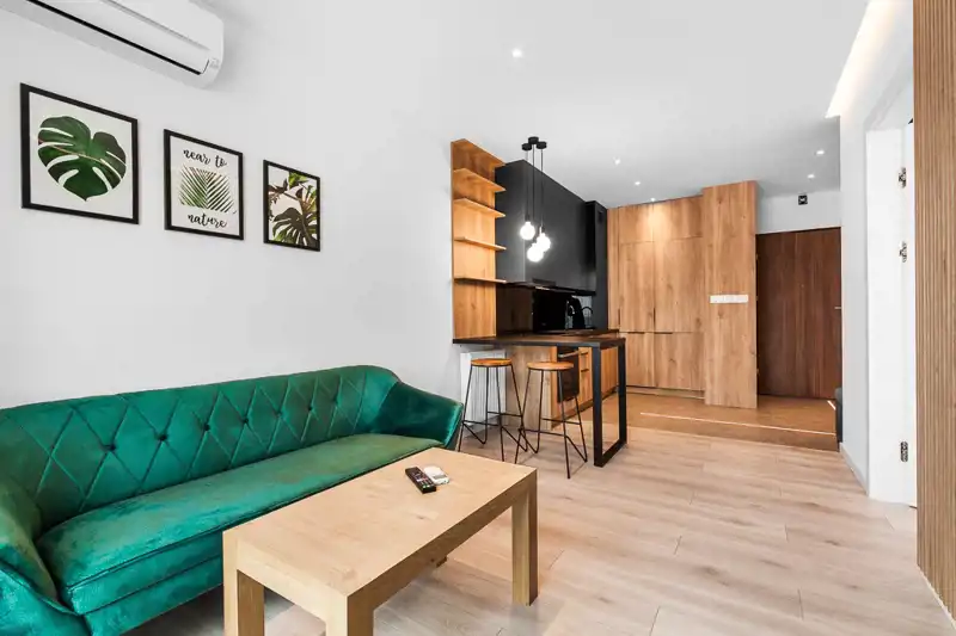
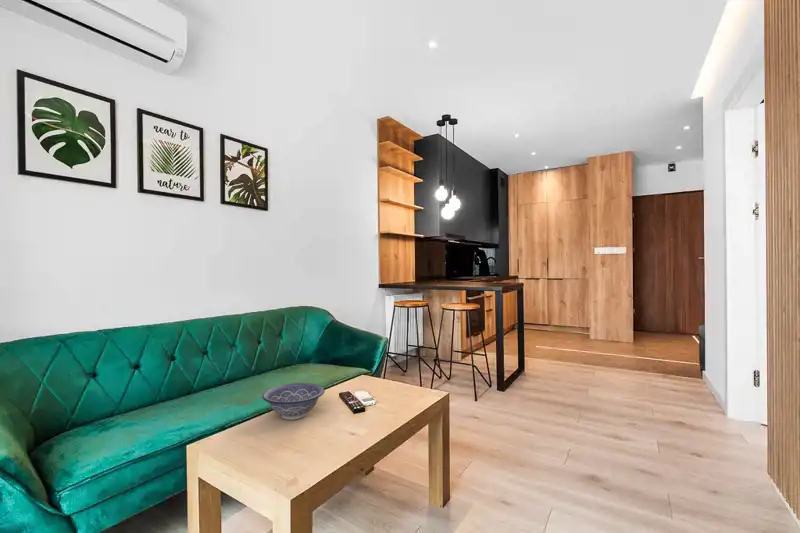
+ decorative bowl [262,382,326,421]
